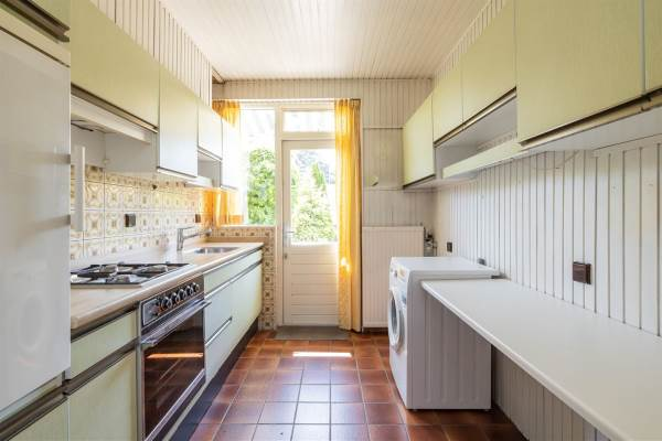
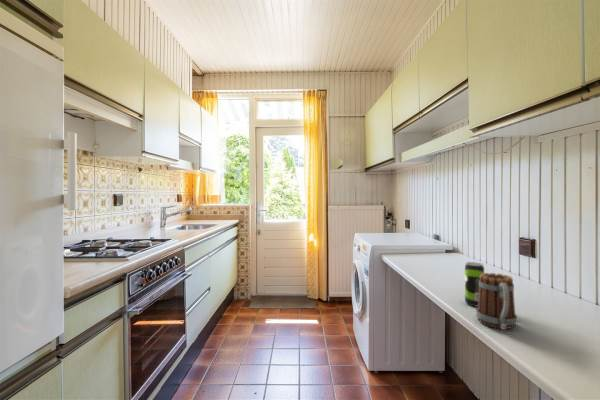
+ beverage can [464,261,485,307]
+ mug [475,272,518,331]
